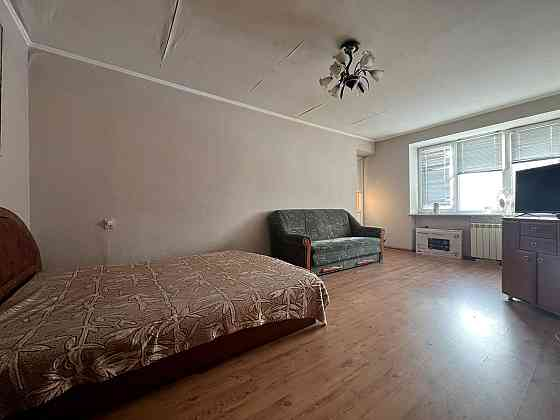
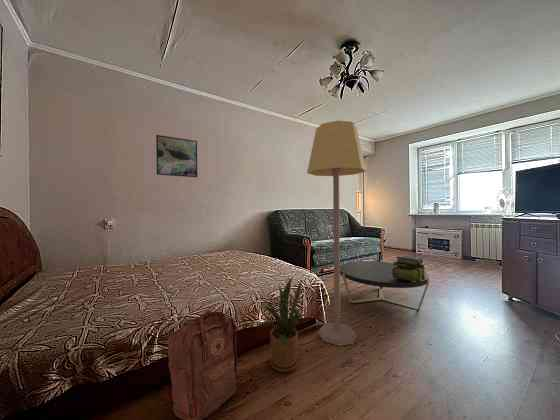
+ backpack [164,310,238,420]
+ lamp [306,119,367,347]
+ coffee table [340,260,430,311]
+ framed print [155,134,198,178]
+ house plant [254,276,303,373]
+ stack of books [392,255,427,282]
